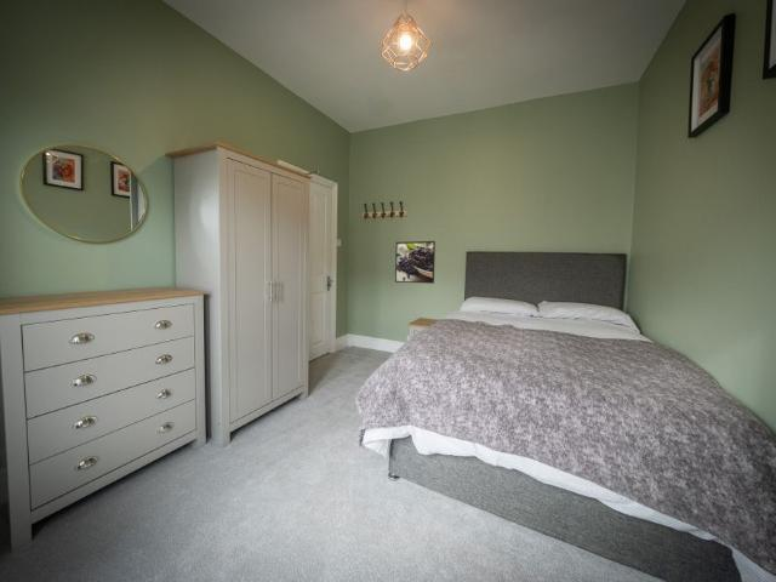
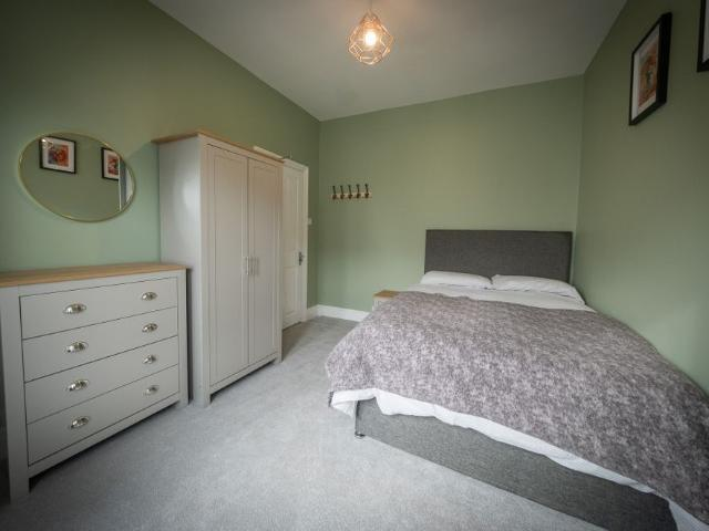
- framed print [394,240,436,285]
